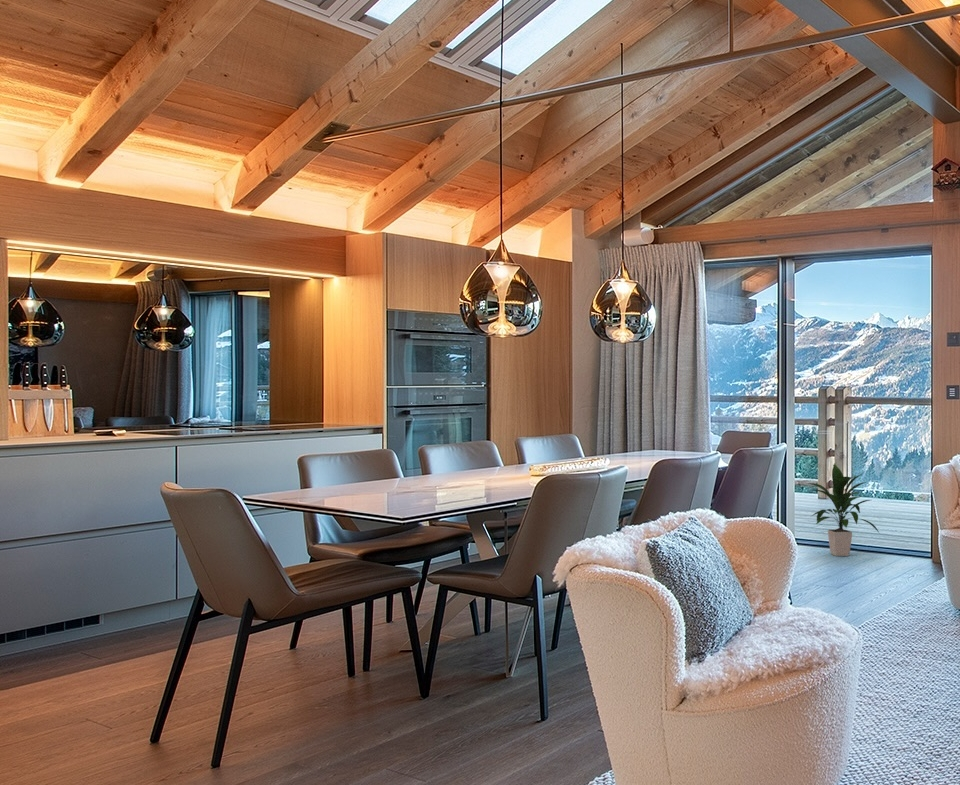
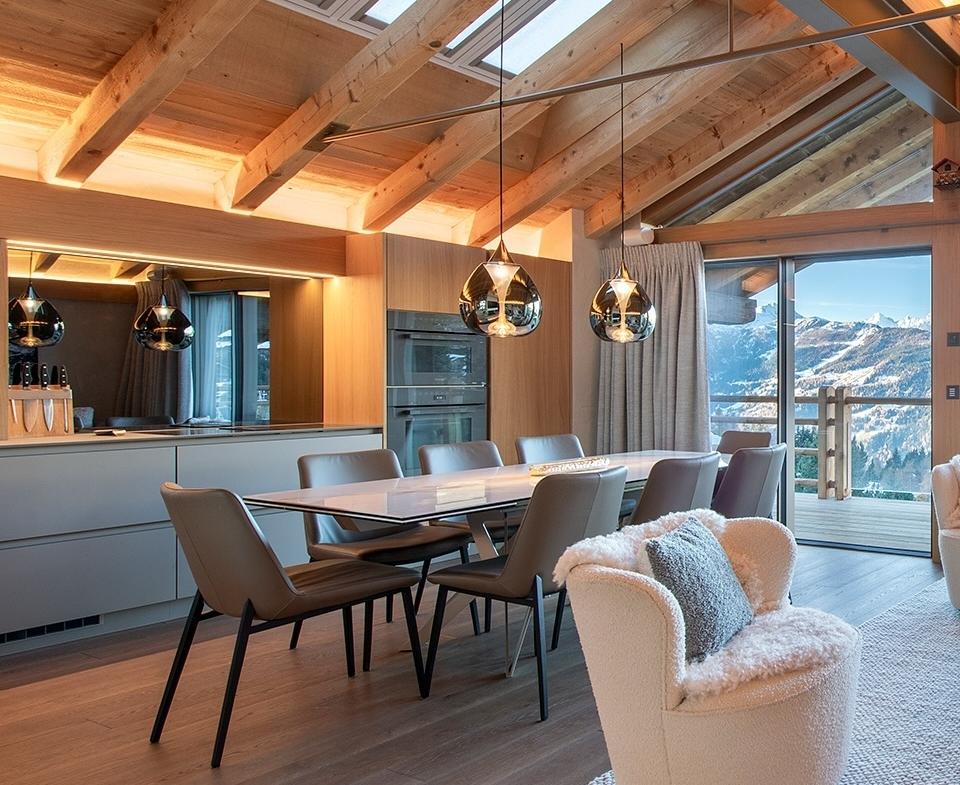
- indoor plant [806,462,881,557]
